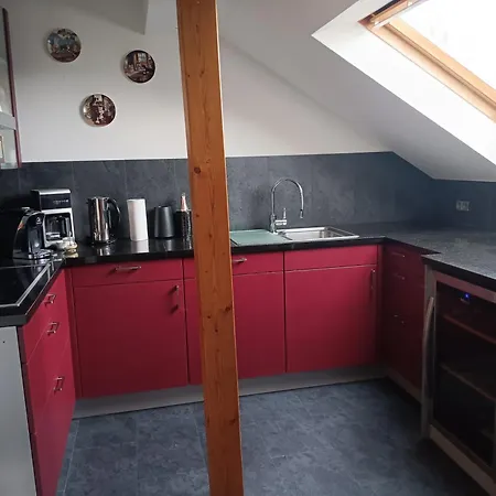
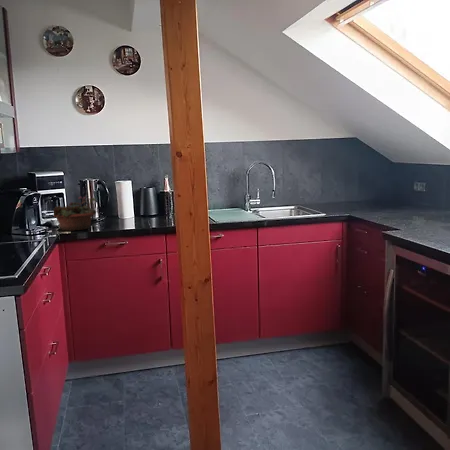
+ succulent planter [52,196,98,231]
